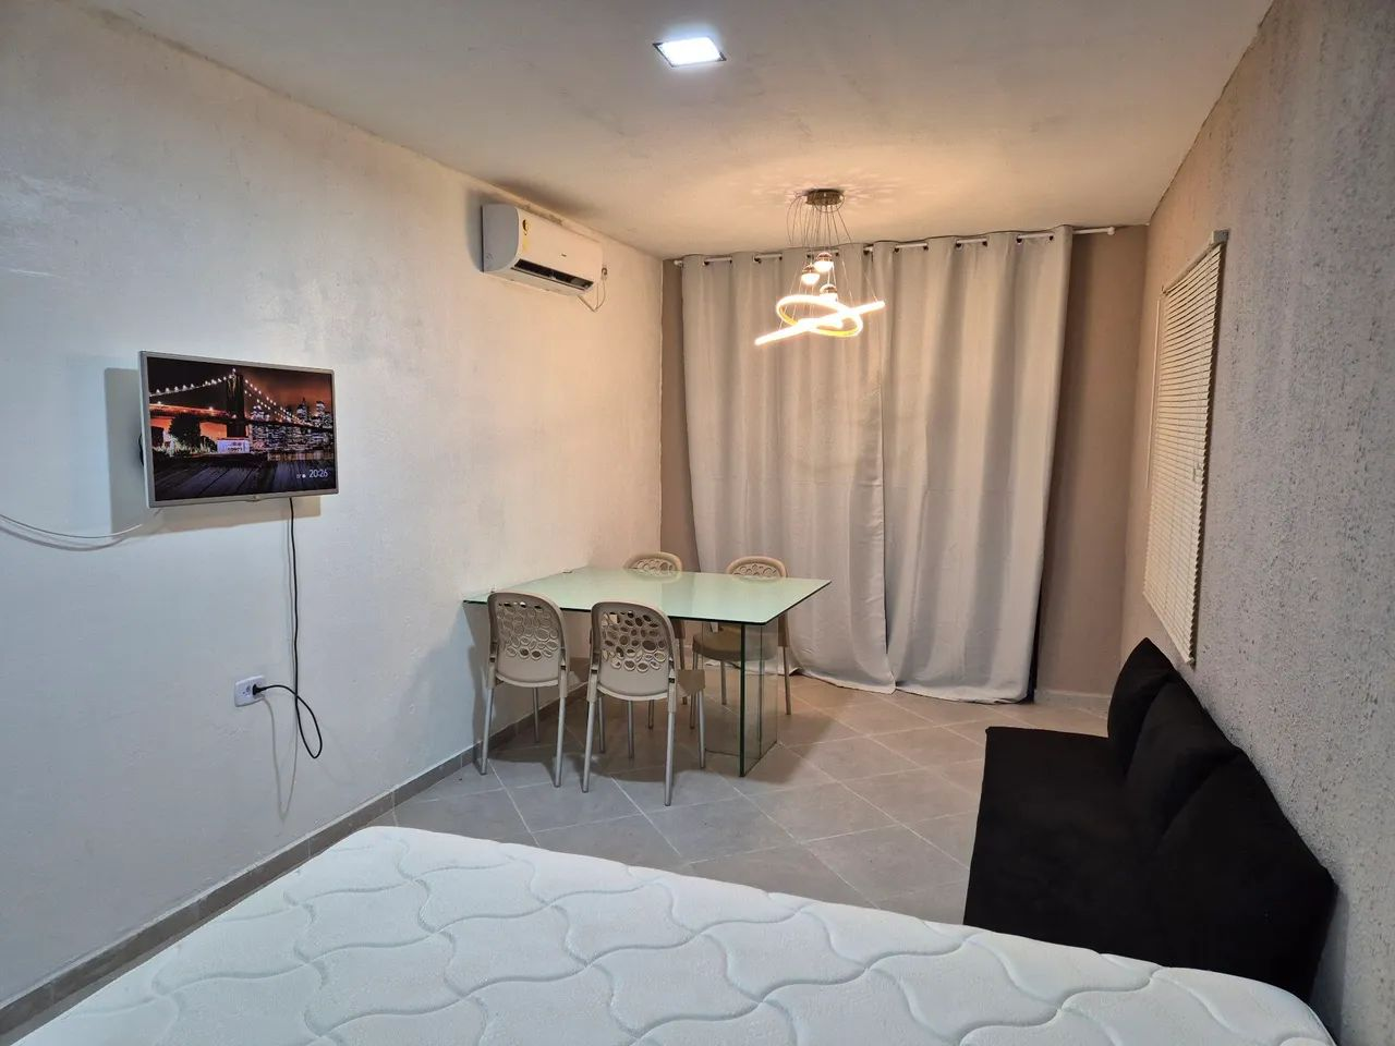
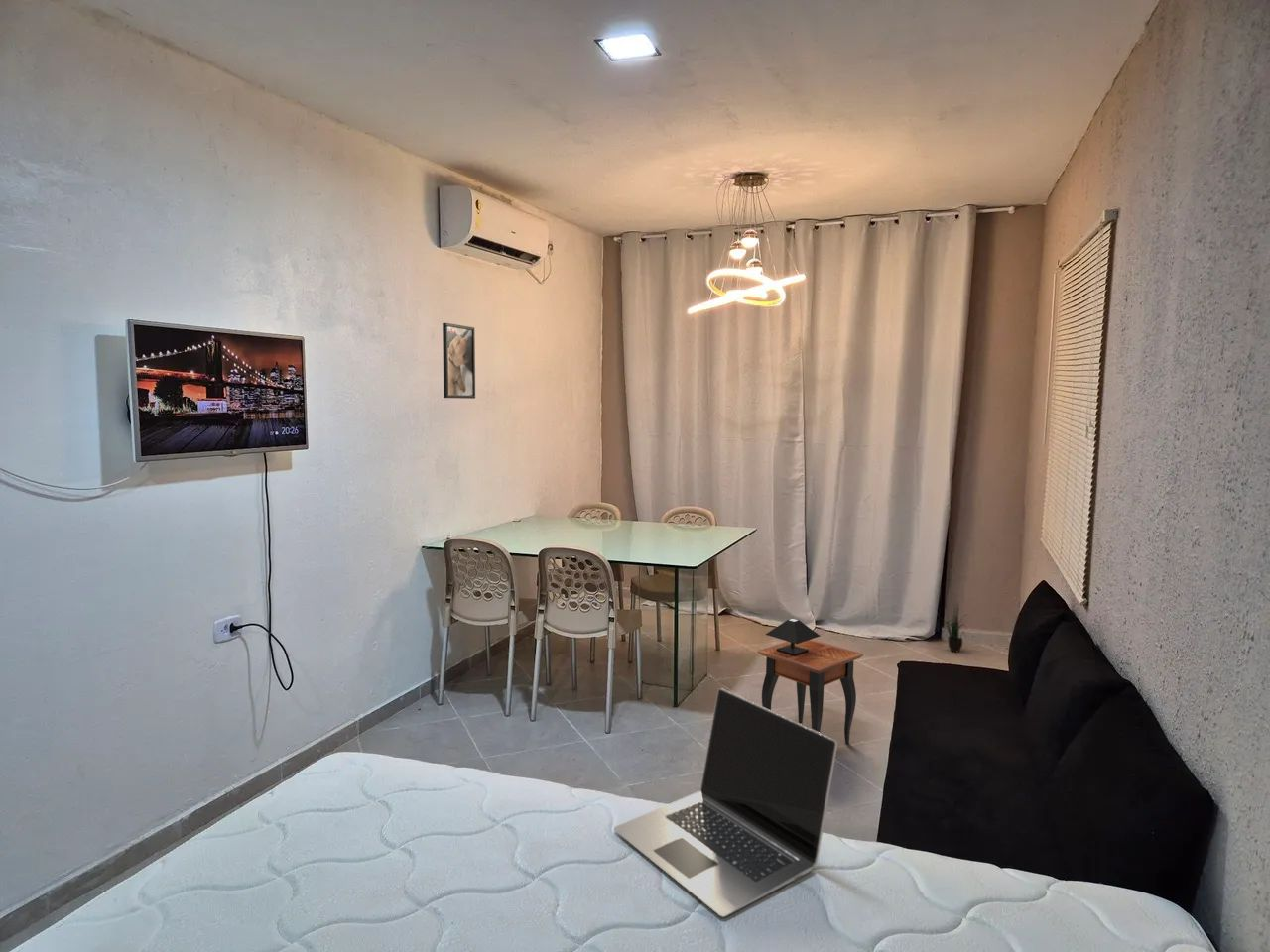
+ potted plant [939,599,970,654]
+ laptop [613,687,838,918]
+ side table [756,618,864,745]
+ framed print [442,322,476,400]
